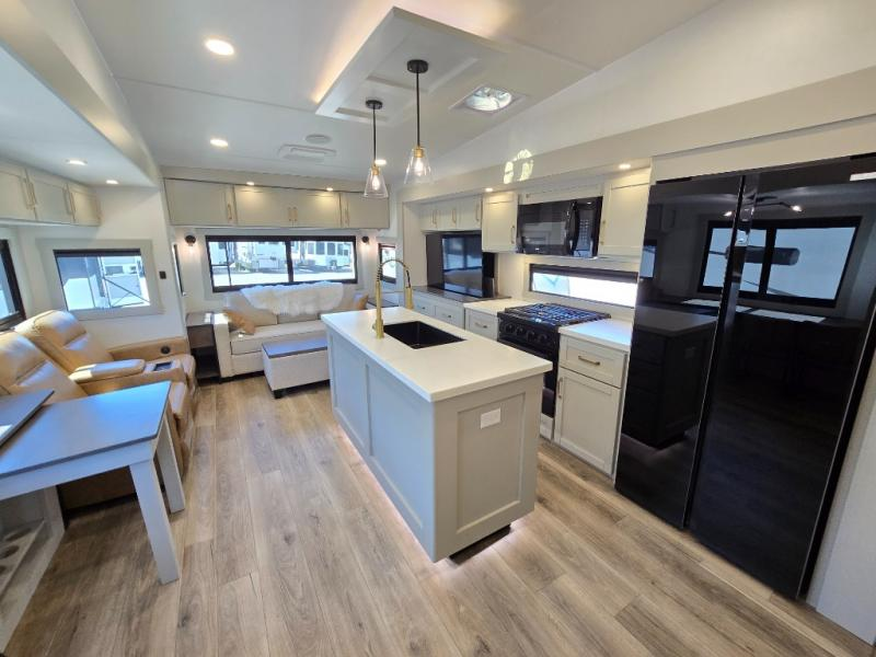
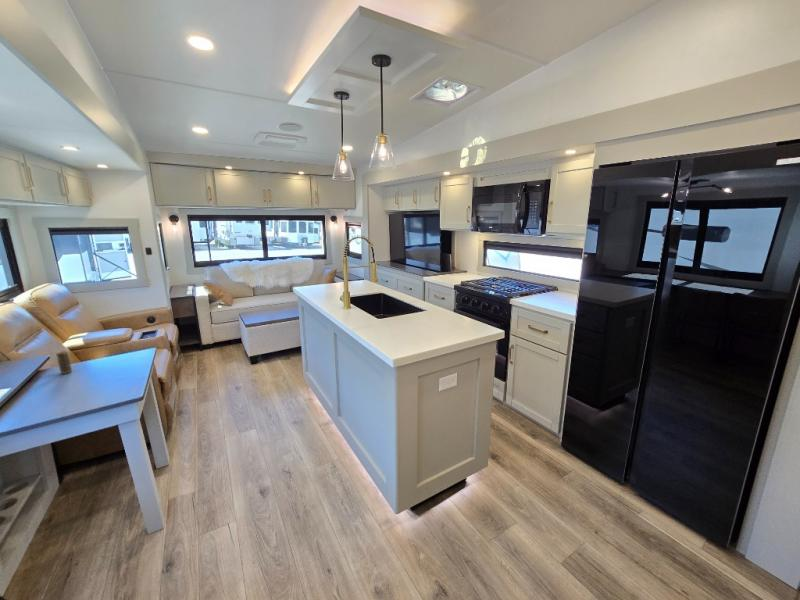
+ candle [55,350,73,375]
